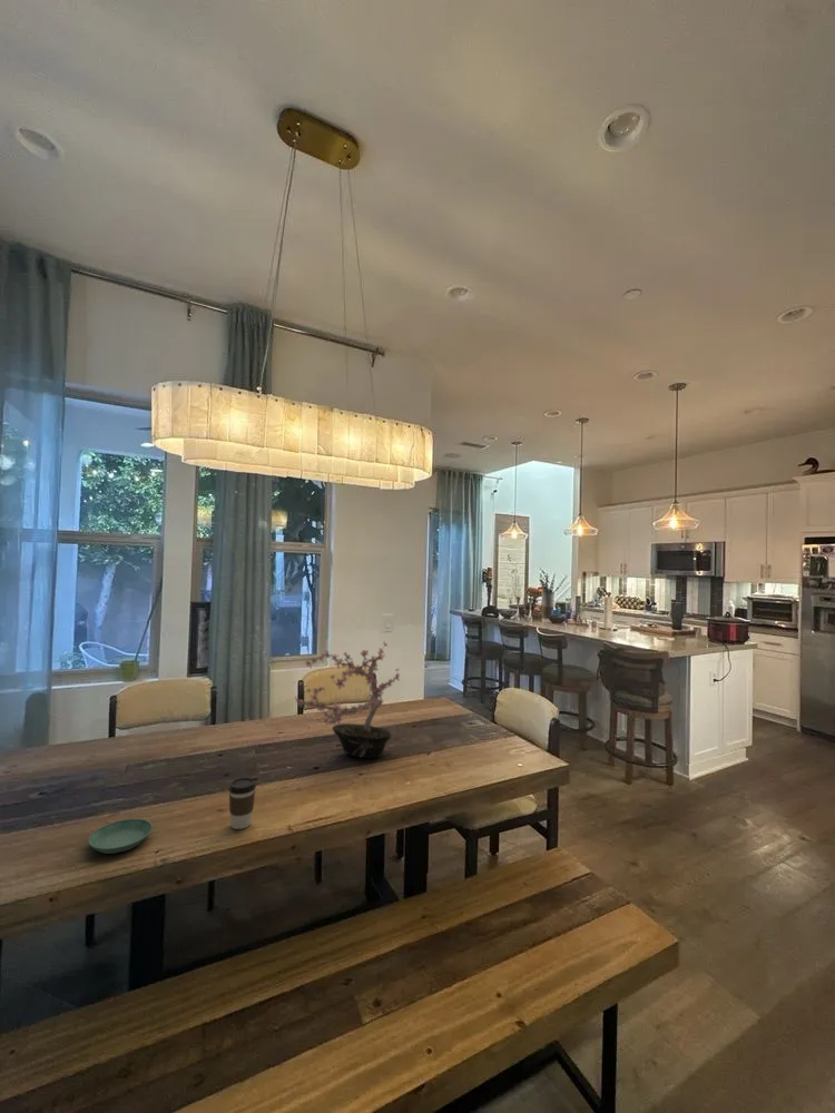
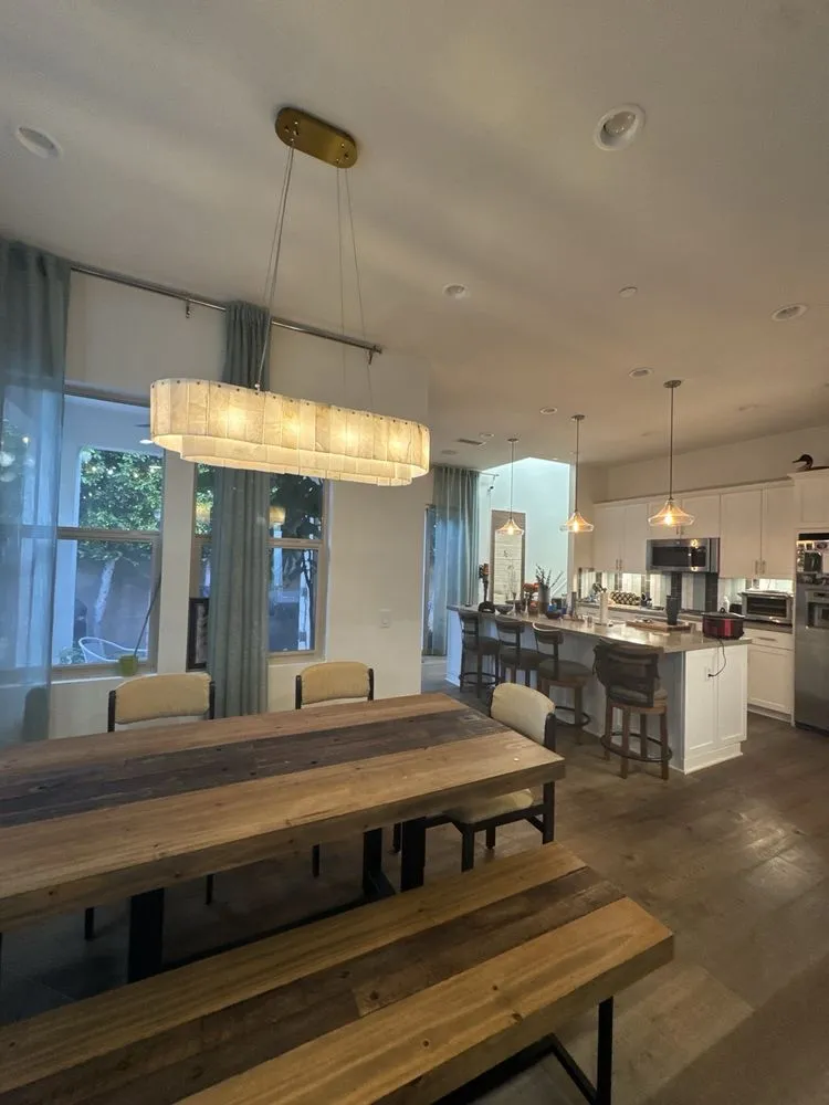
- potted plant [293,640,401,760]
- saucer [87,818,154,855]
- coffee cup [227,776,257,830]
